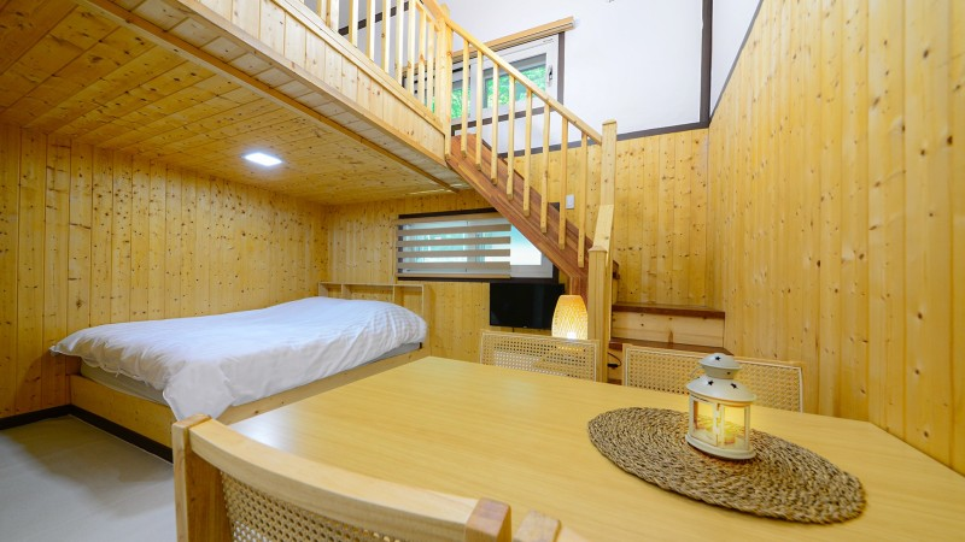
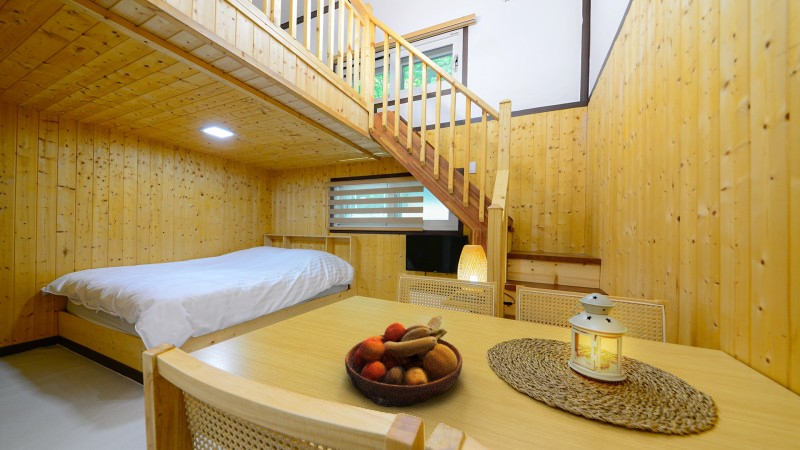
+ fruit bowl [344,315,463,408]
